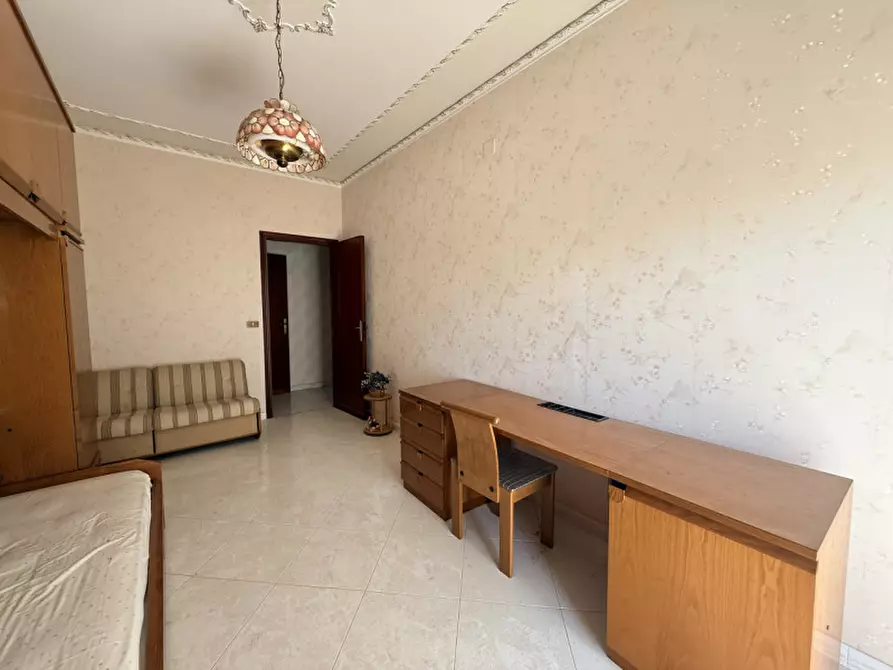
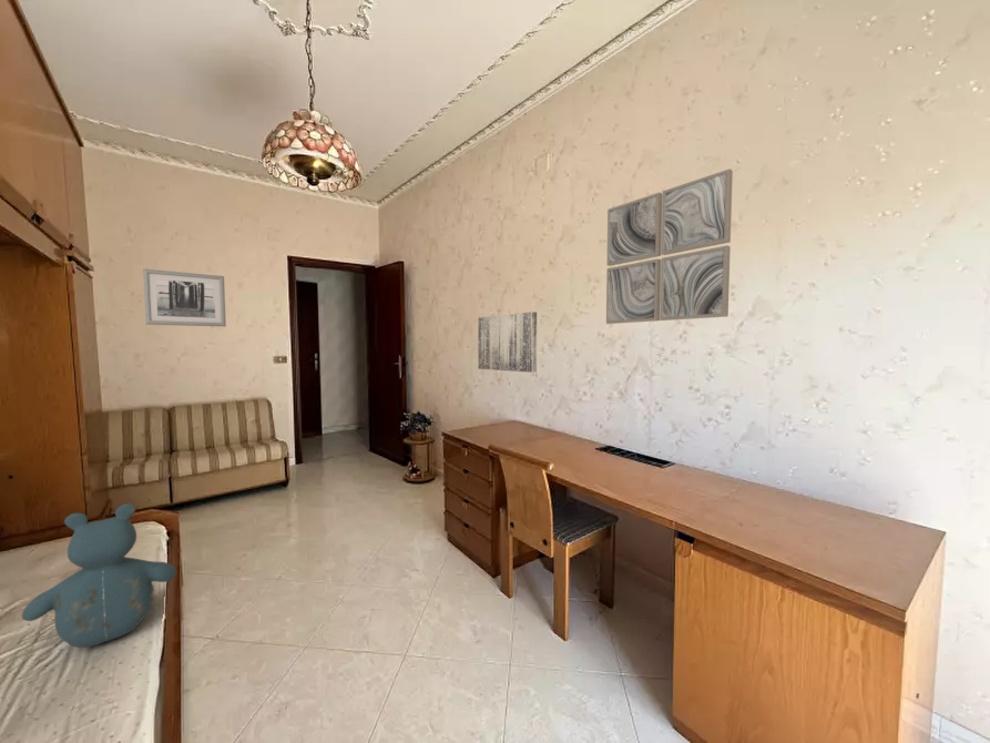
+ teddy bear [21,502,177,649]
+ wall art [605,167,734,325]
+ wall art [142,268,227,327]
+ wall art [477,311,538,374]
